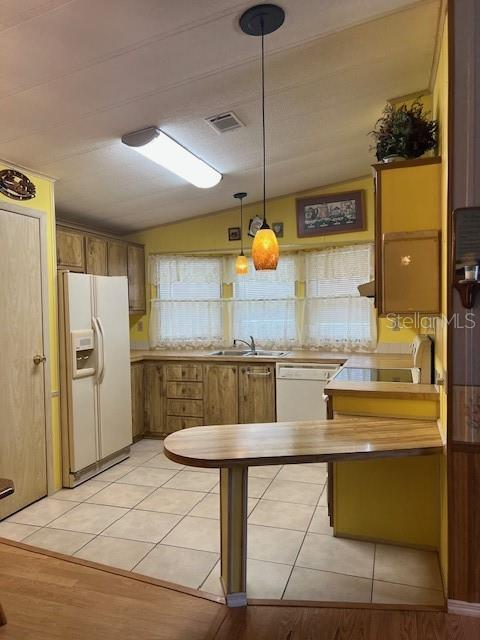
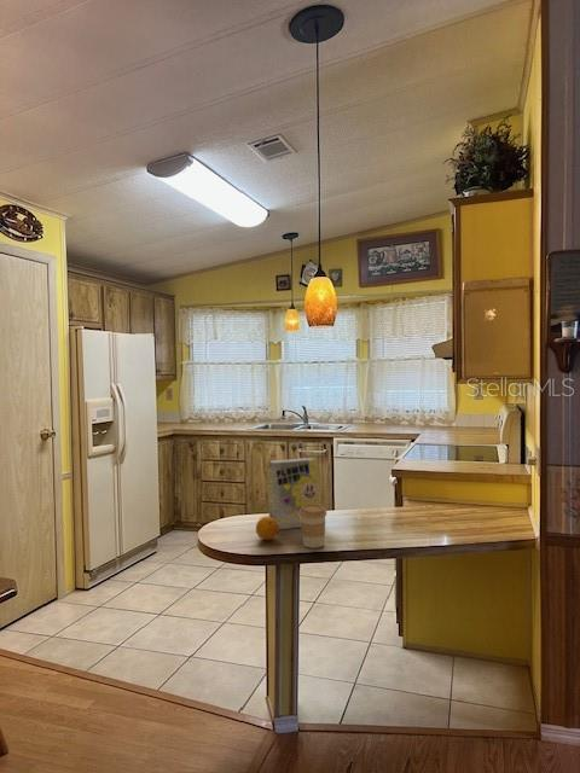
+ fruit [255,516,280,541]
+ coffee cup [300,504,327,550]
+ cereal box [267,457,320,530]
